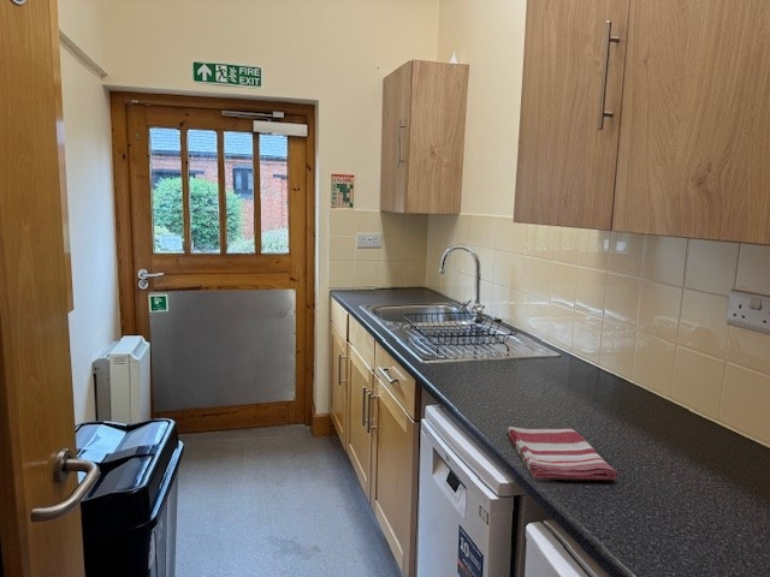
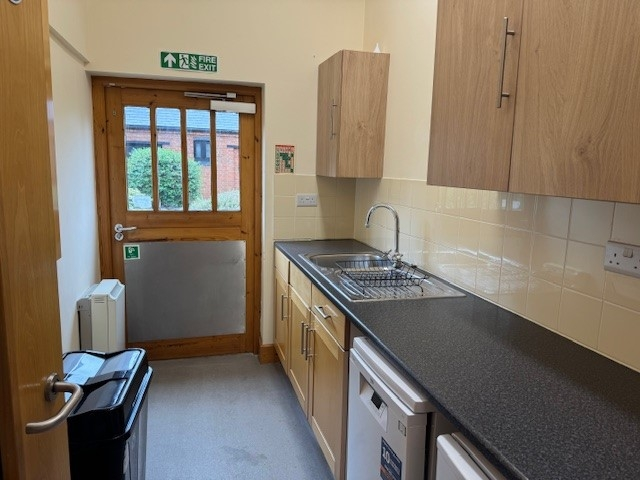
- dish towel [507,426,620,481]
